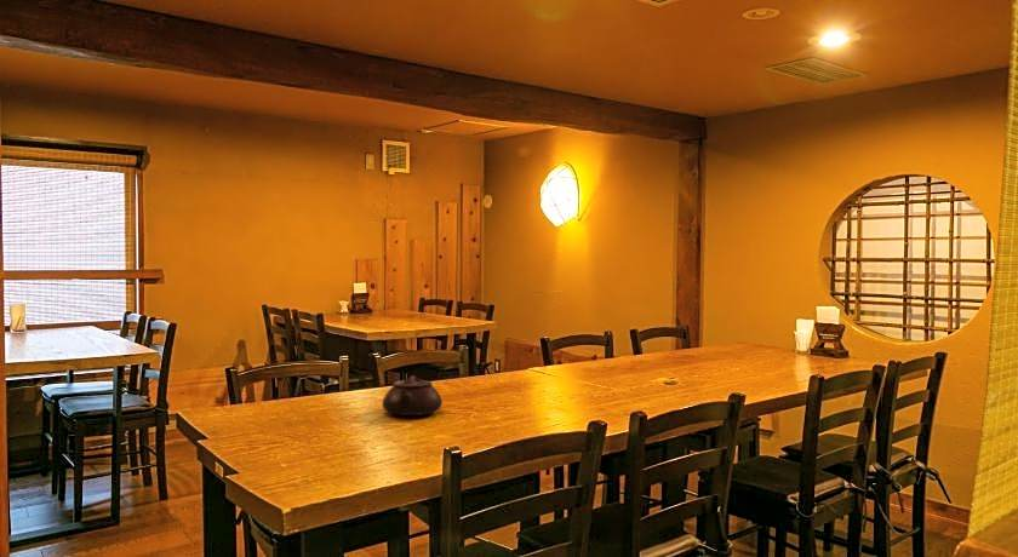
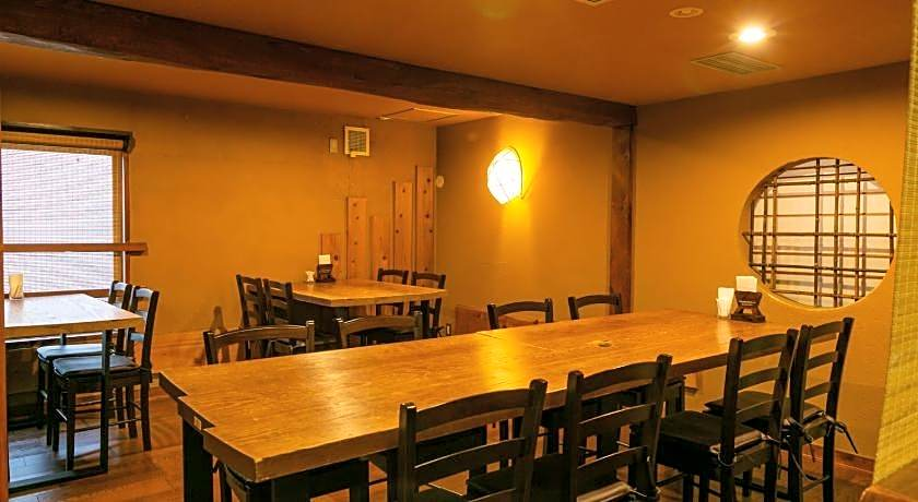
- teapot [382,374,444,417]
